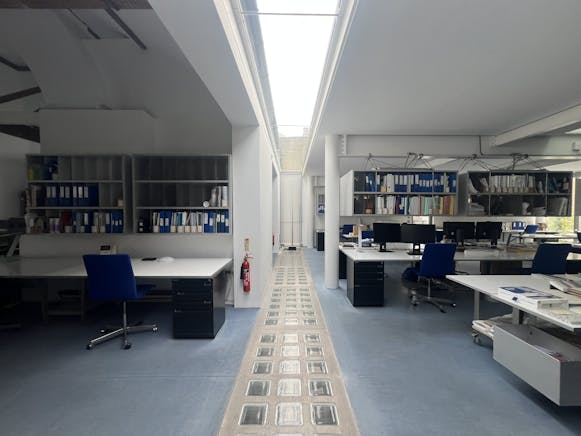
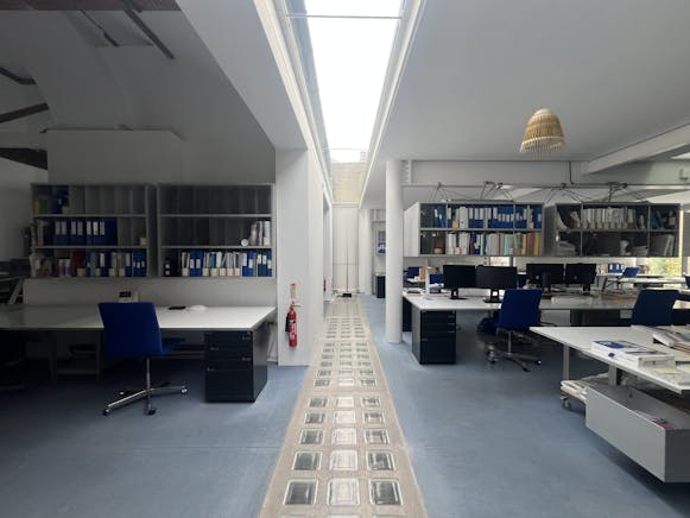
+ lamp shade [518,108,568,157]
